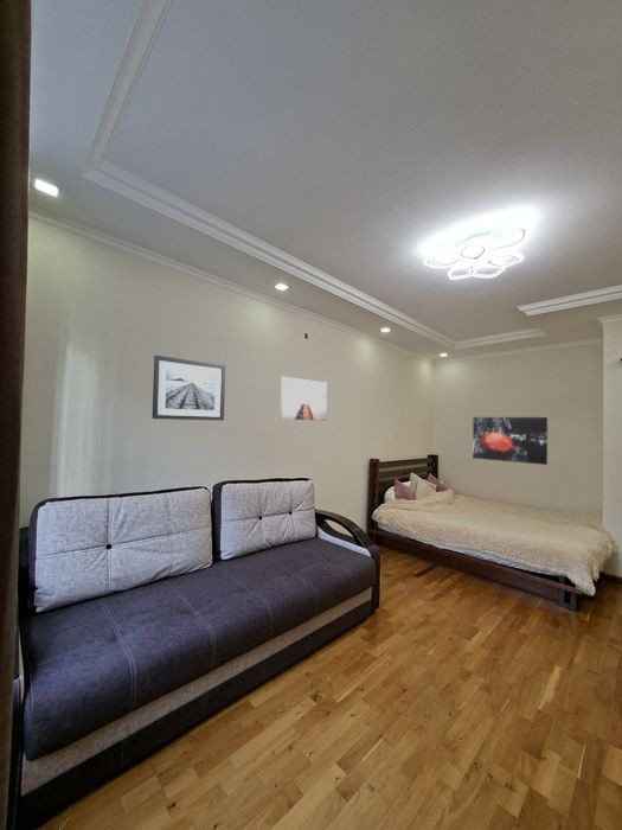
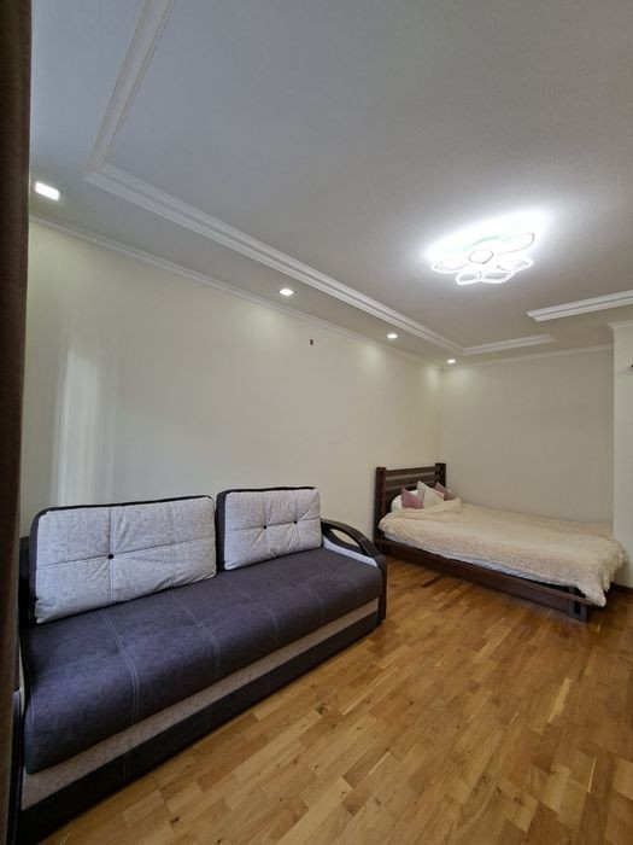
- wall art [280,376,328,422]
- wall art [152,355,226,422]
- wall art [472,416,549,466]
